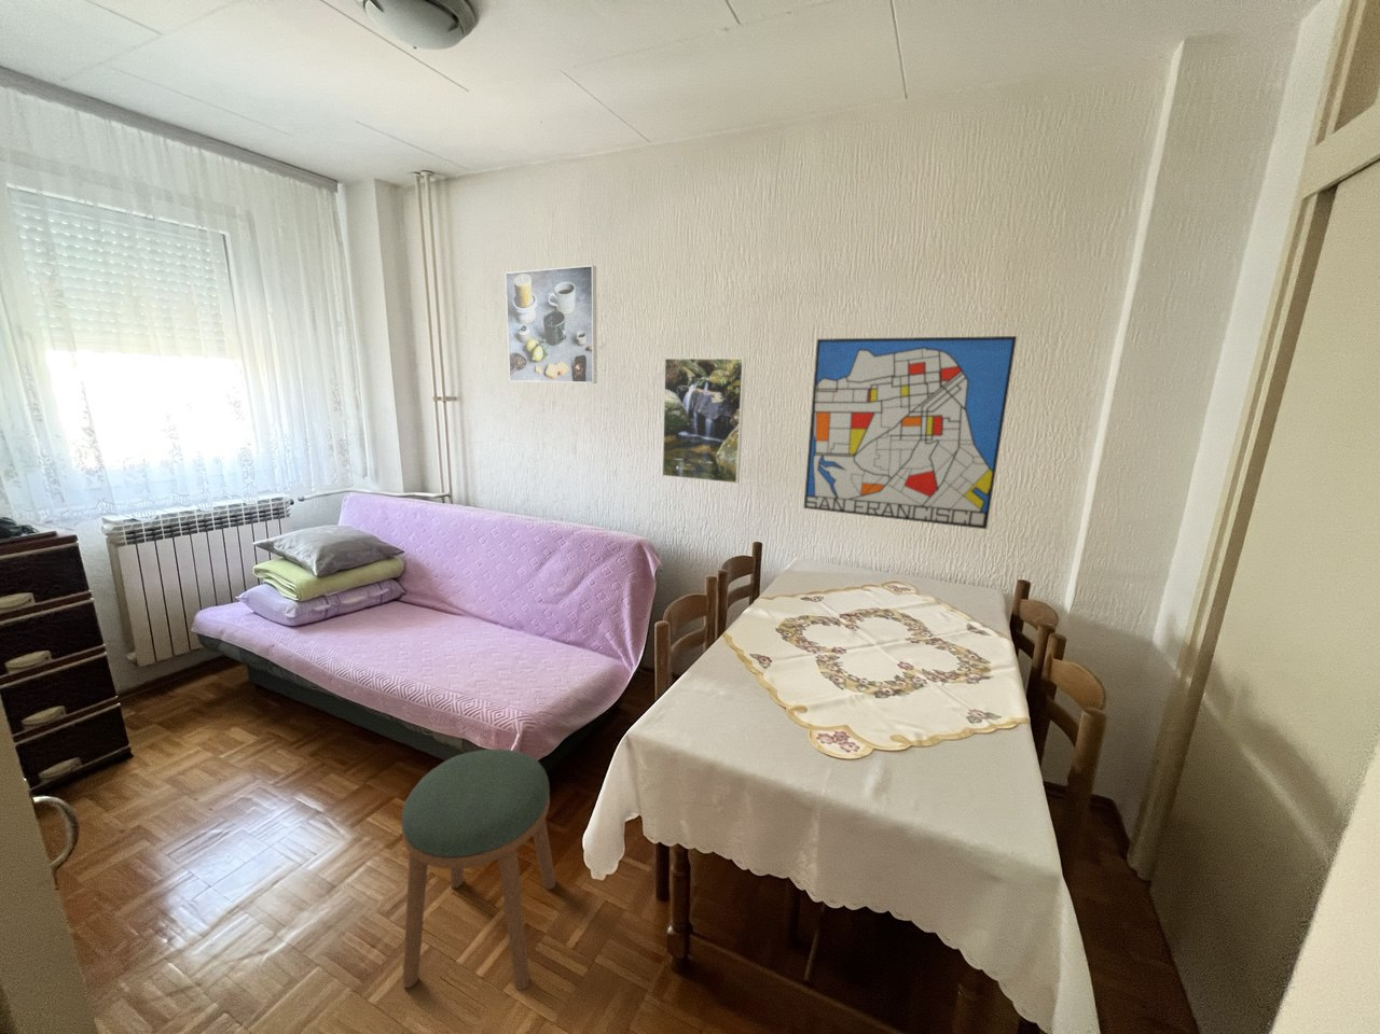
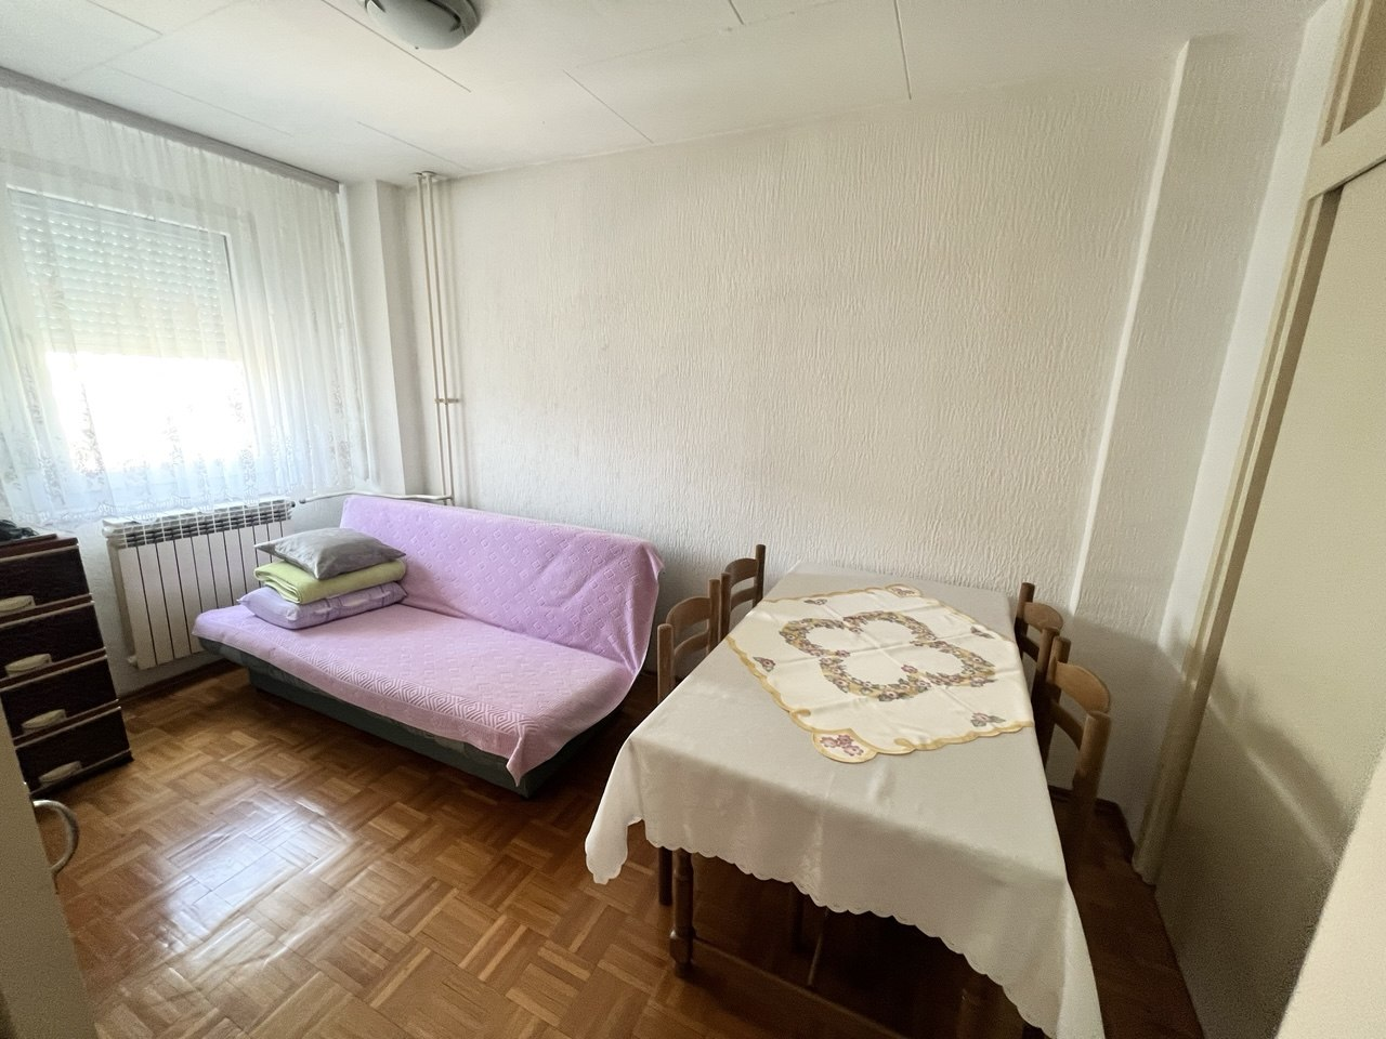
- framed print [504,264,599,384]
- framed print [661,356,748,484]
- stool [401,747,556,991]
- wall art [802,335,1018,530]
